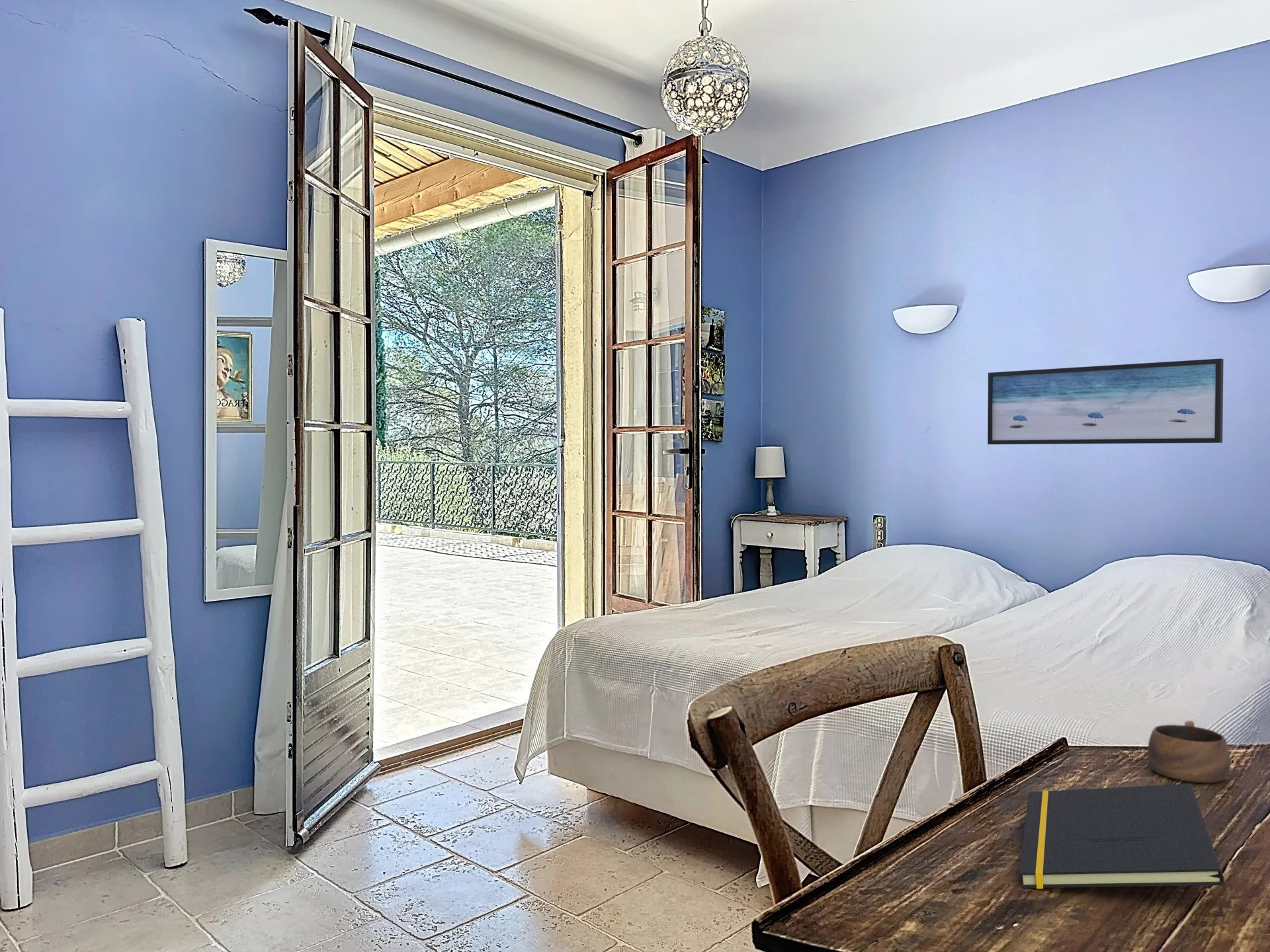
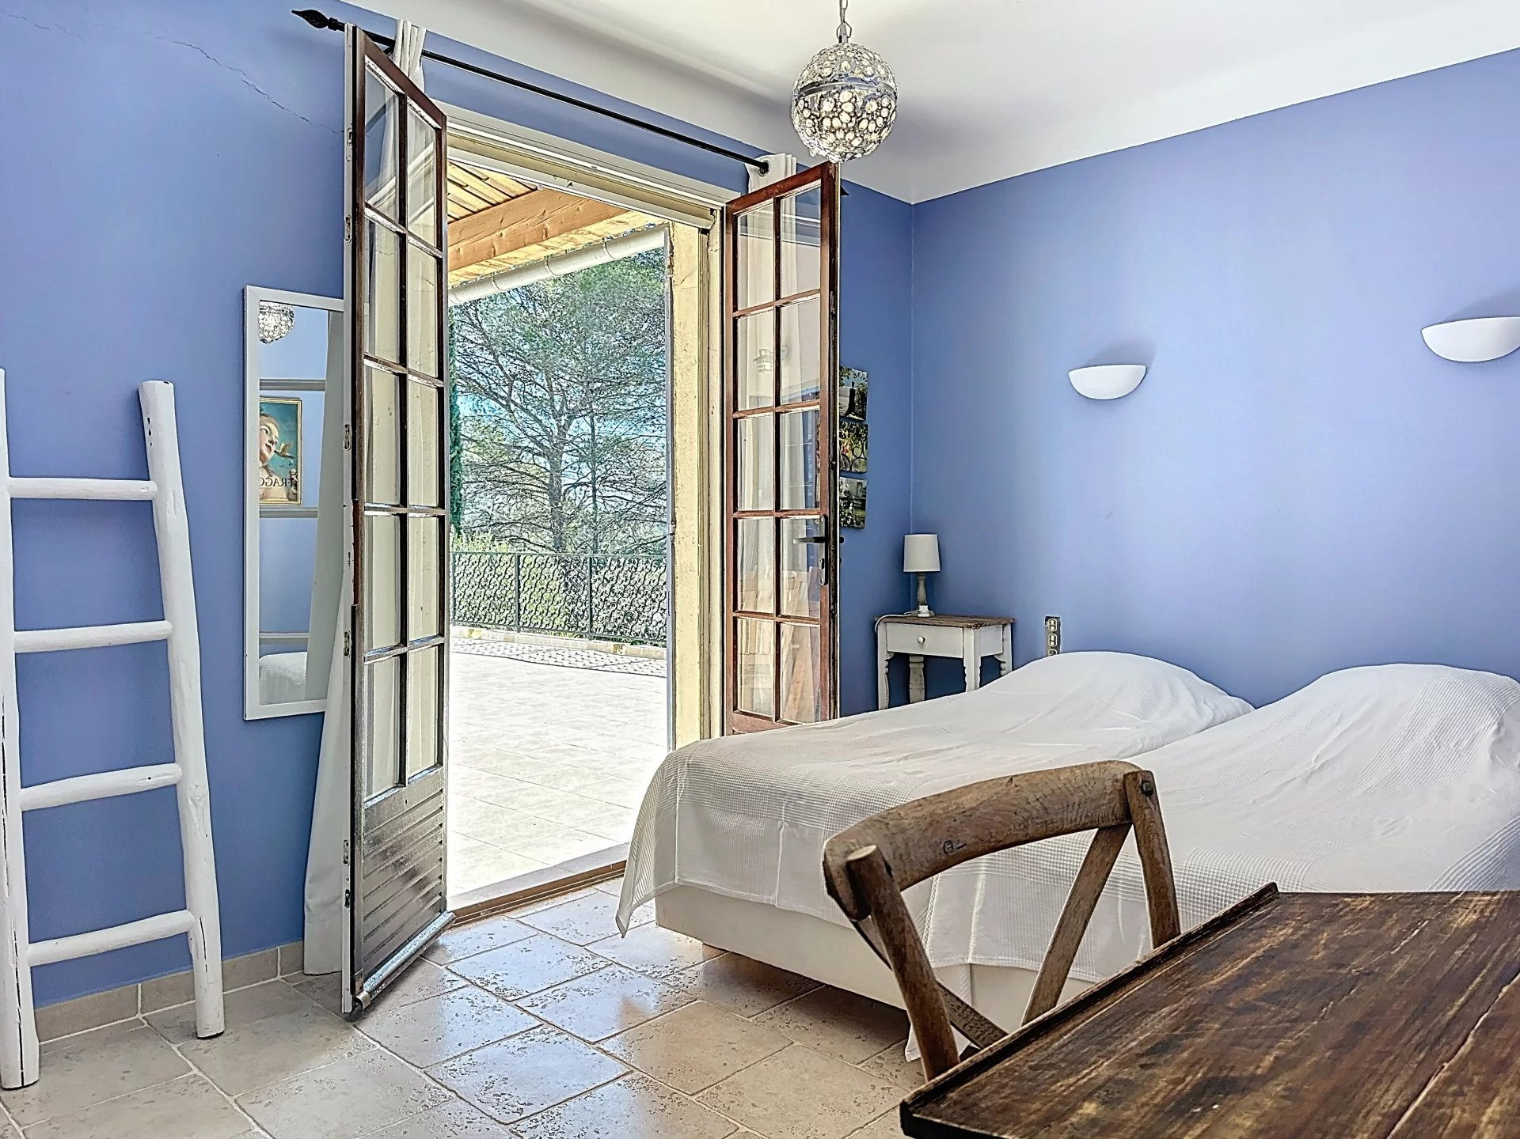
- cup [1147,720,1232,783]
- wall art [987,358,1224,445]
- notepad [1018,783,1225,889]
